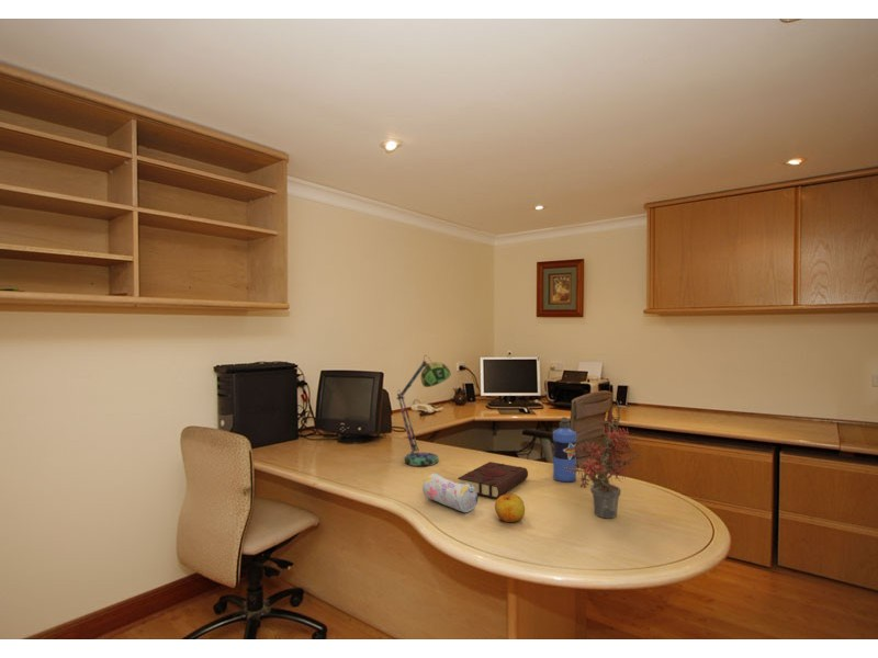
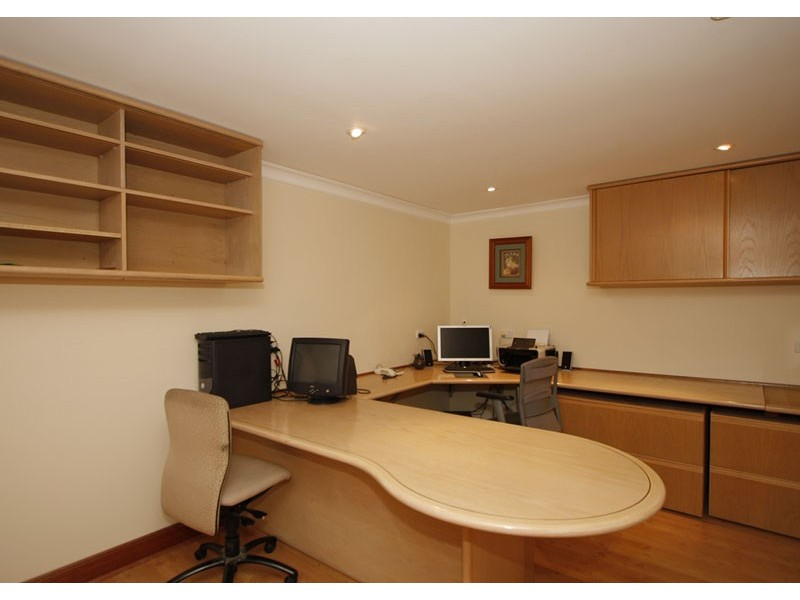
- apple [494,492,526,523]
- potted plant [563,396,642,520]
- water bottle [552,417,577,483]
- pencil case [421,473,480,513]
- desk lamp [395,354,452,467]
- book [457,461,529,499]
